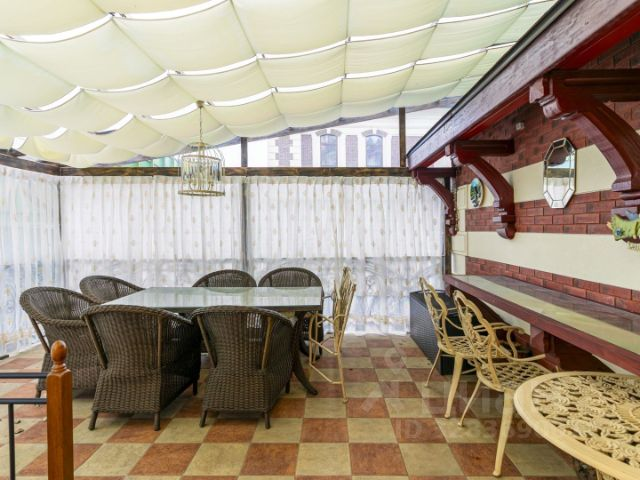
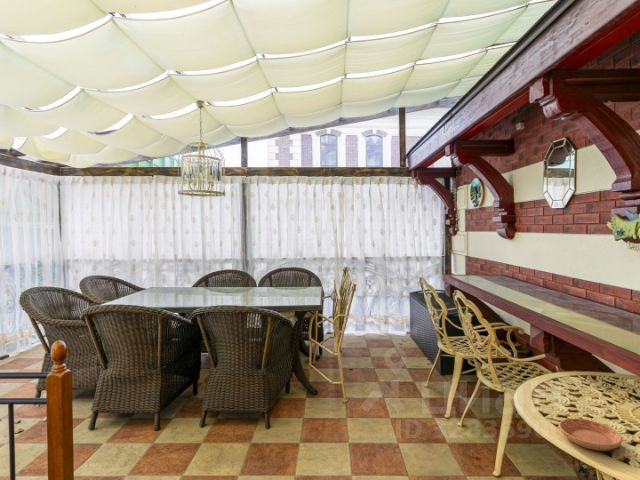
+ saucer [558,418,623,452]
